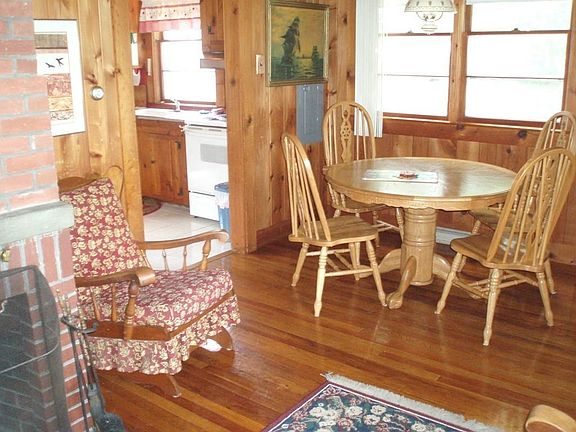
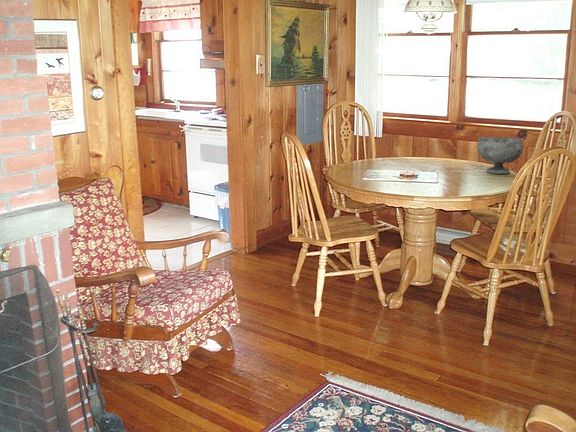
+ decorative bowl [476,136,525,174]
